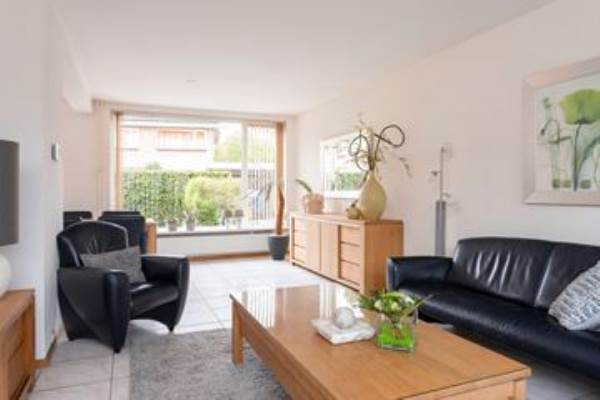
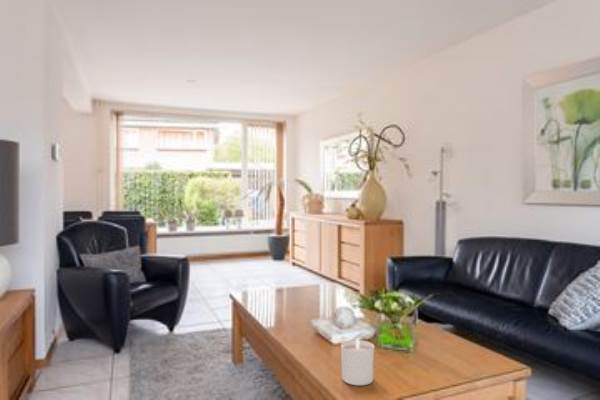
+ candle [340,337,375,386]
